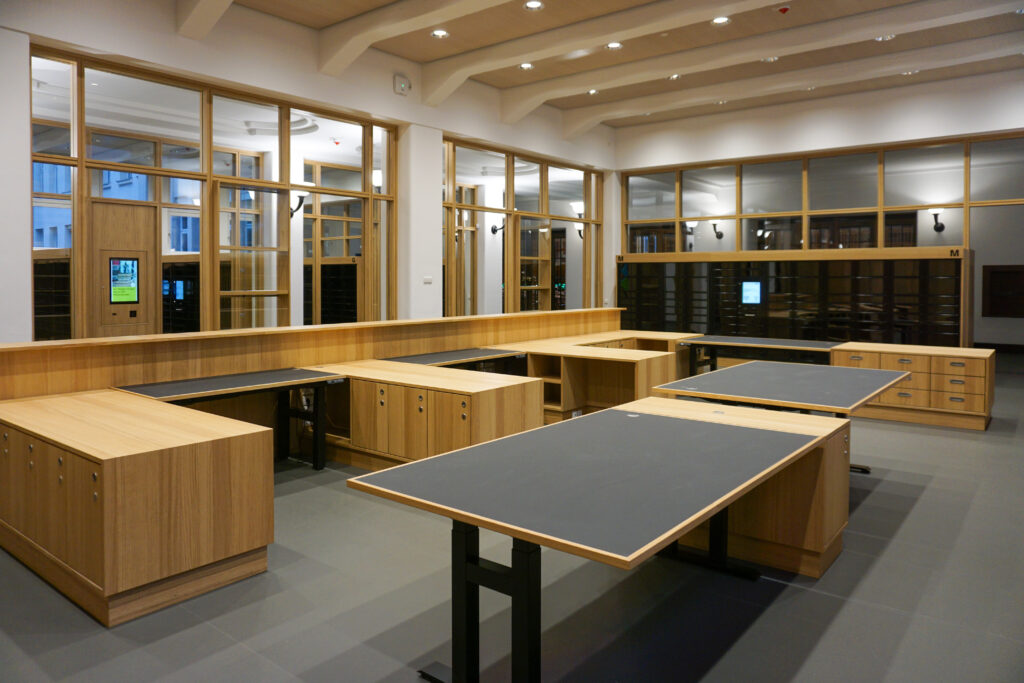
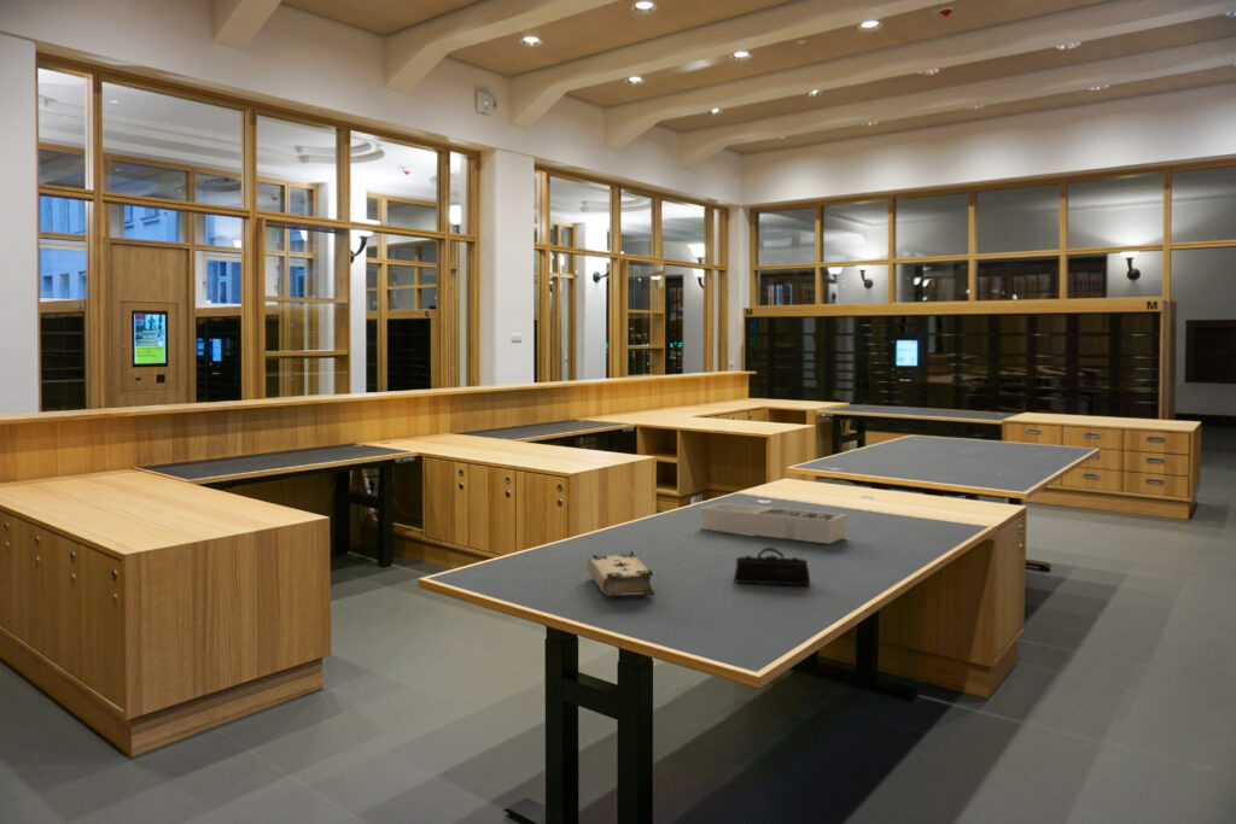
+ desk organizer [700,502,847,544]
+ book [587,550,655,600]
+ pencil case [733,547,811,588]
